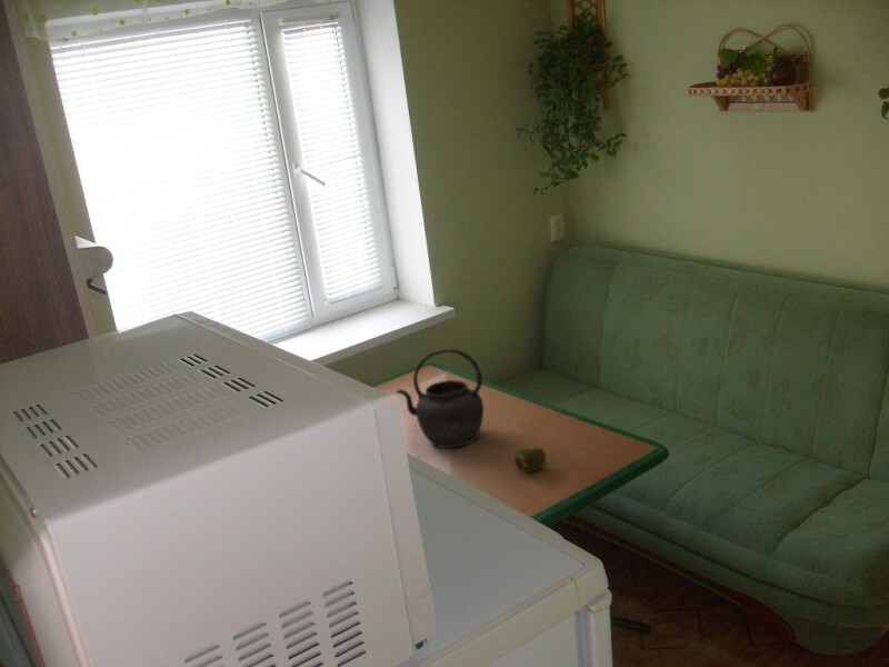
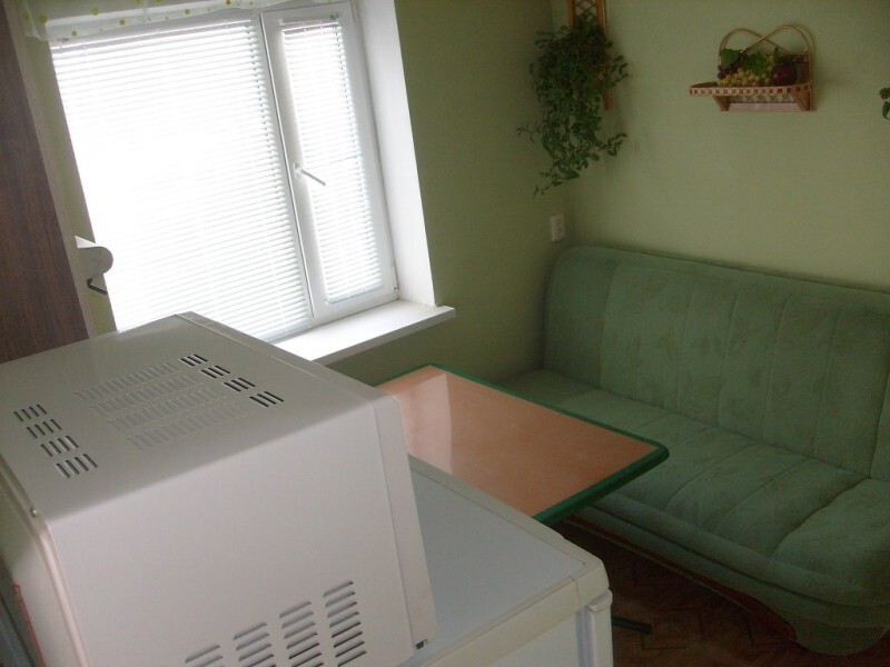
- kettle [394,348,485,449]
- fruit [513,446,548,472]
